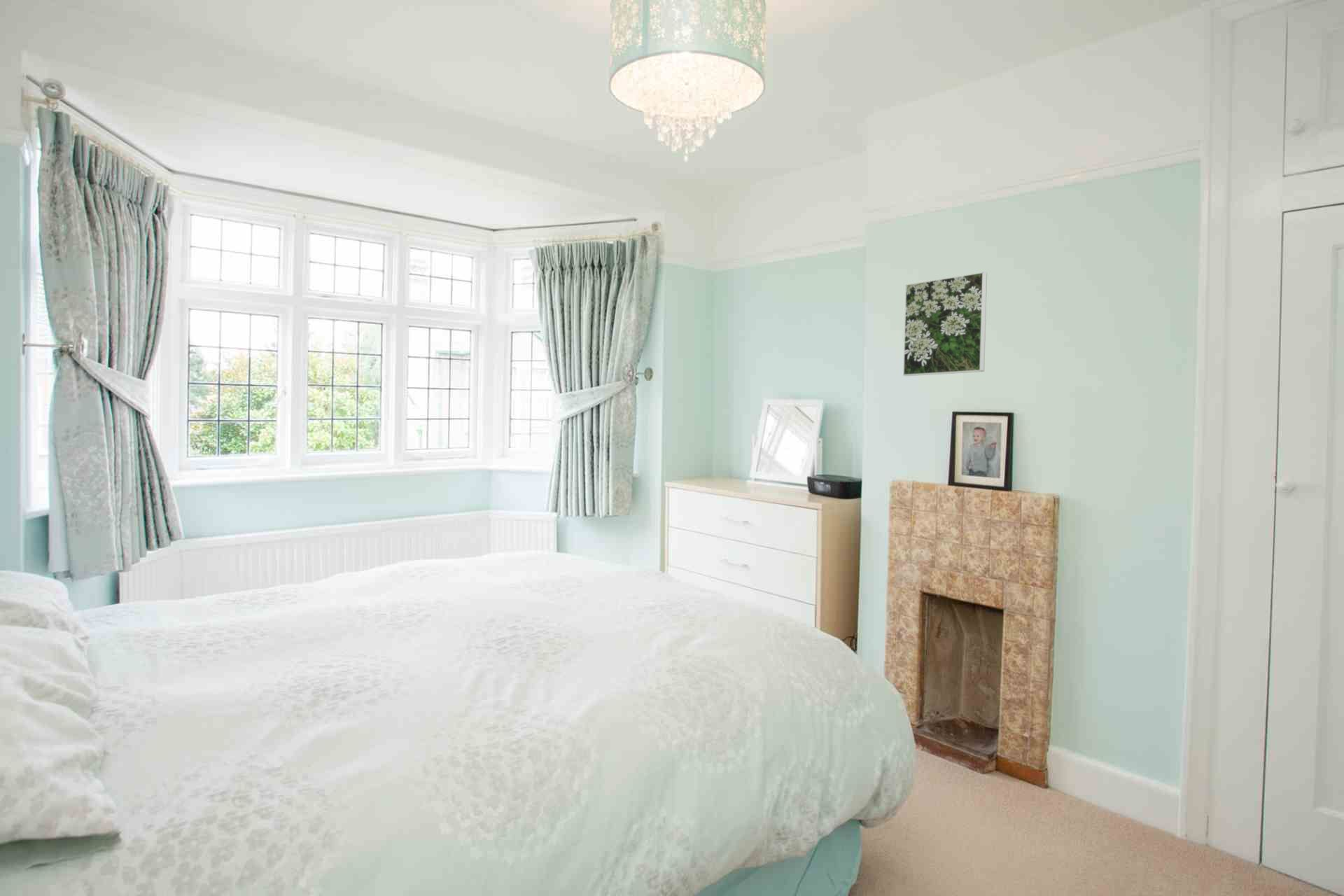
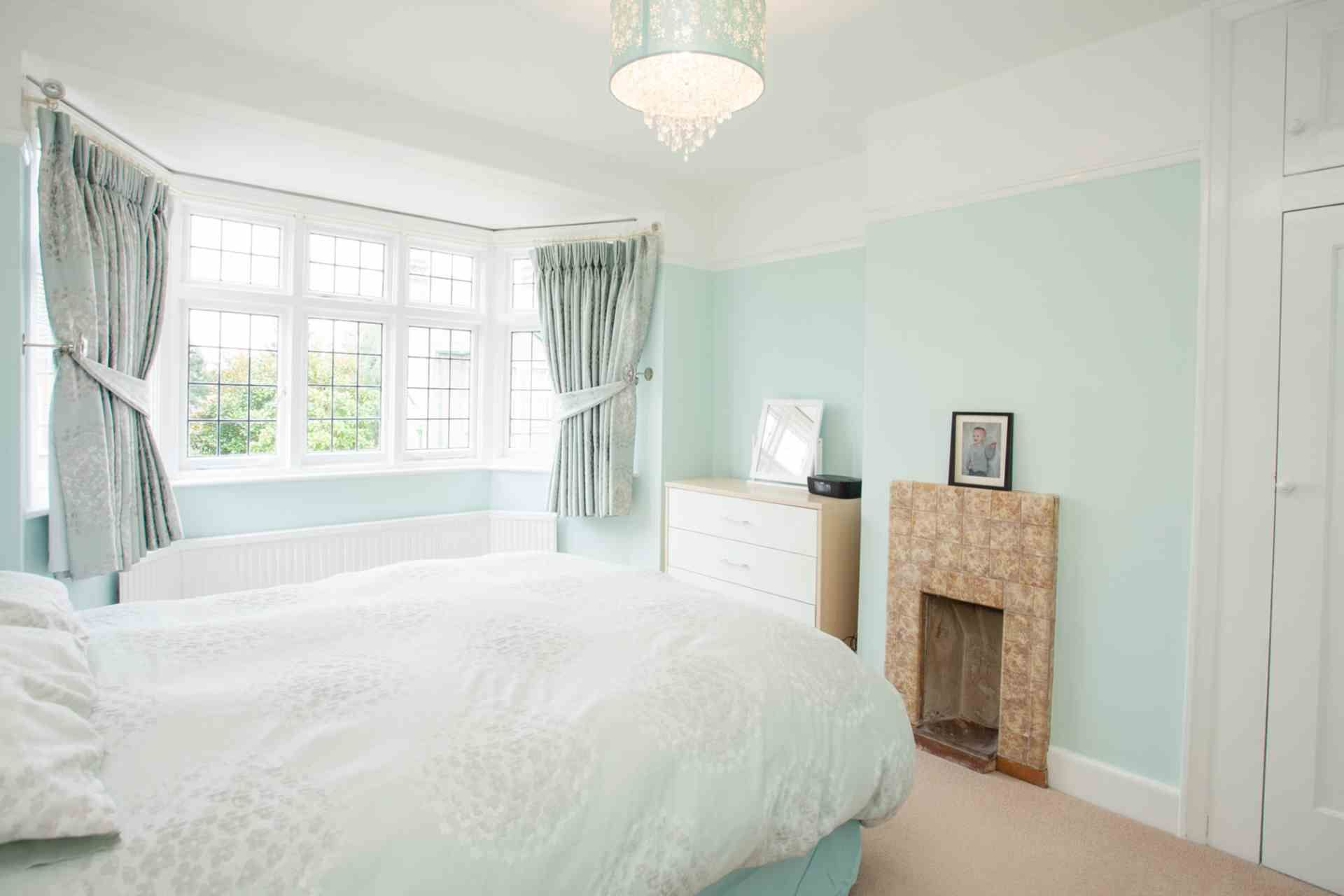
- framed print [902,271,988,377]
